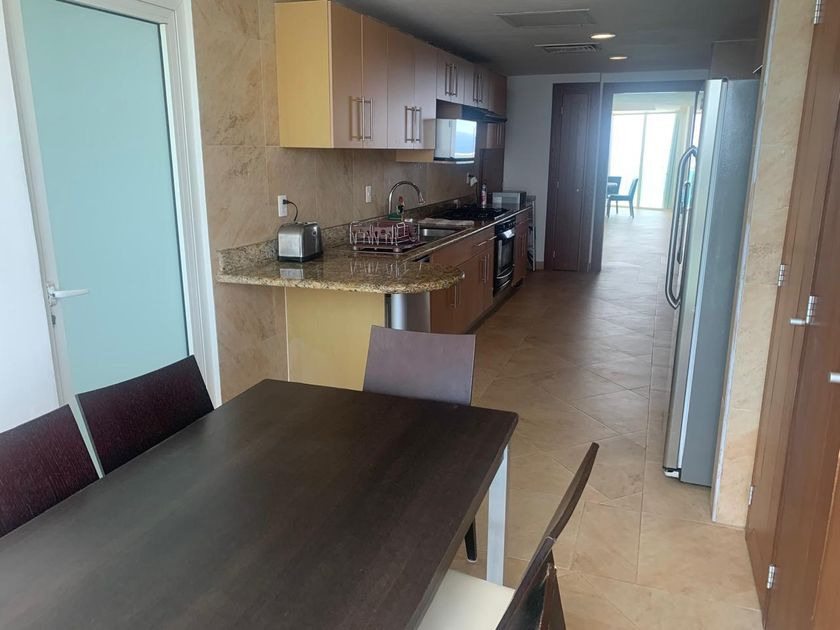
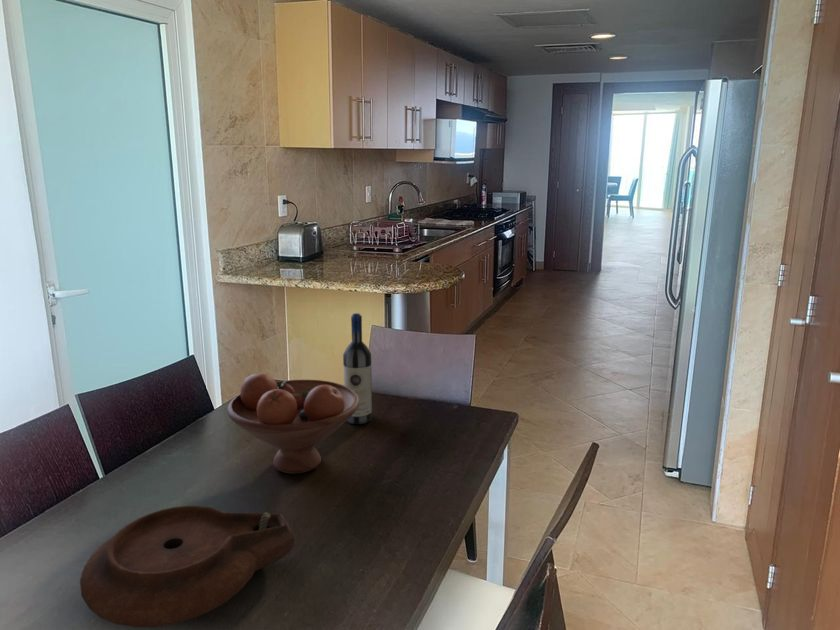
+ wine bottle [342,312,373,425]
+ fruit bowl [226,373,360,475]
+ plate [79,505,295,628]
